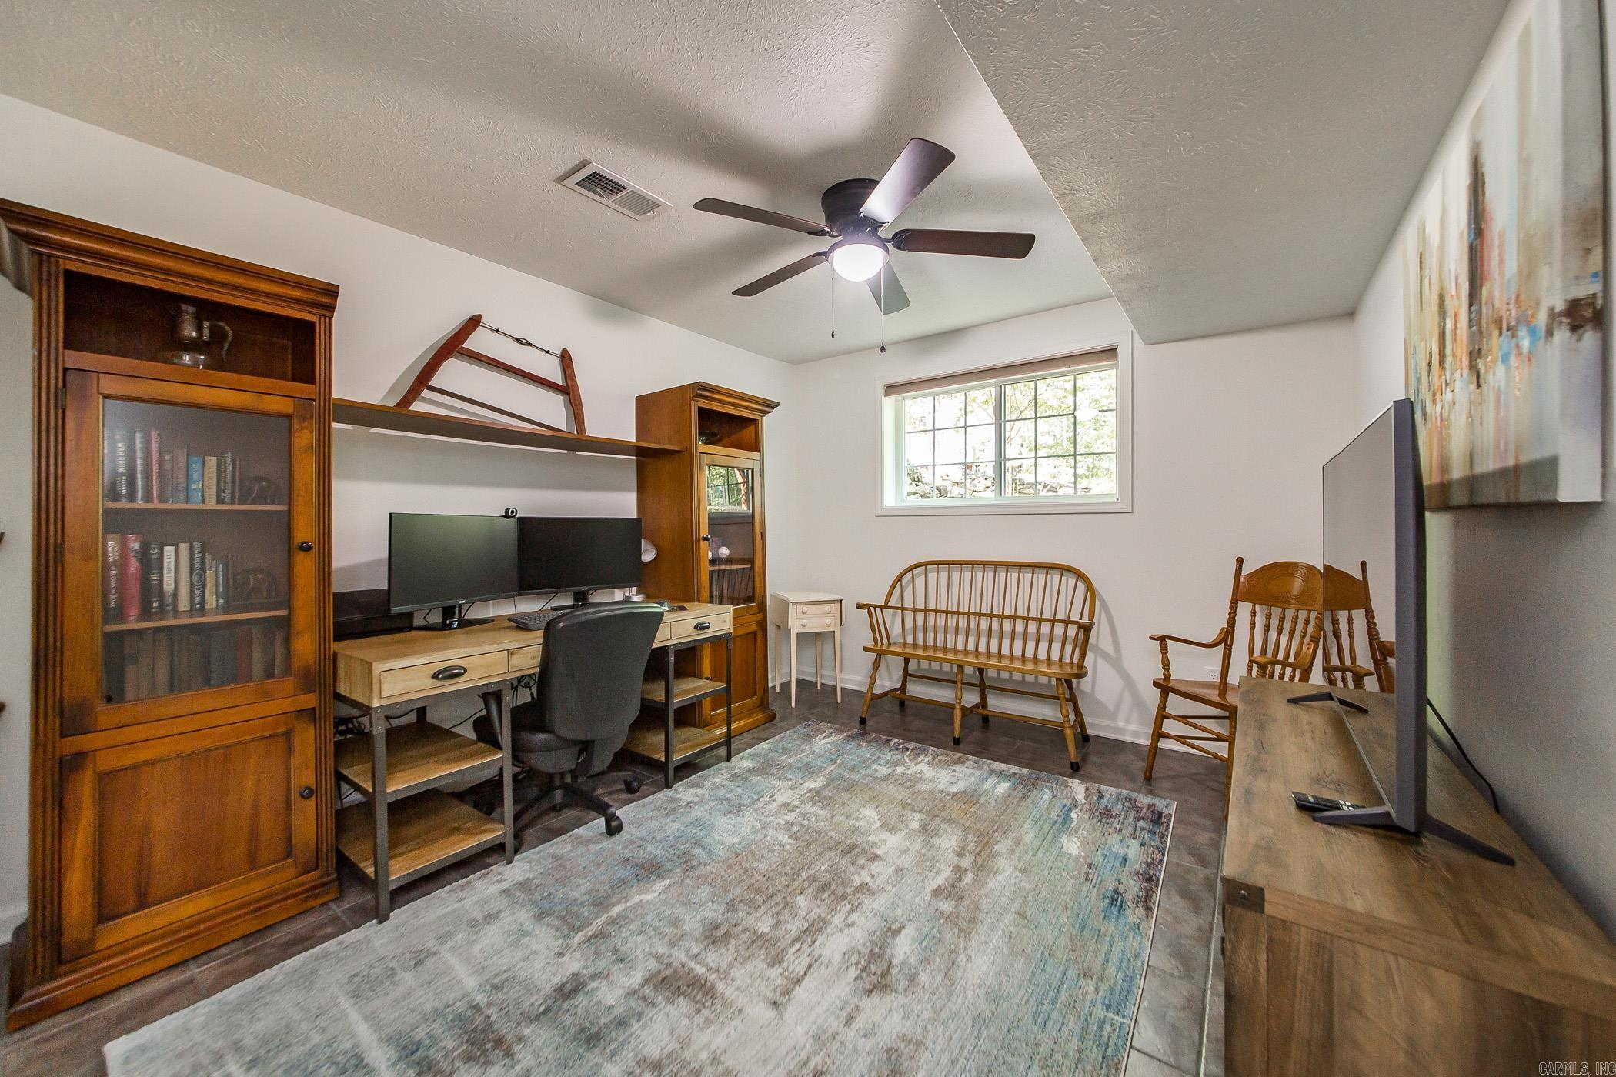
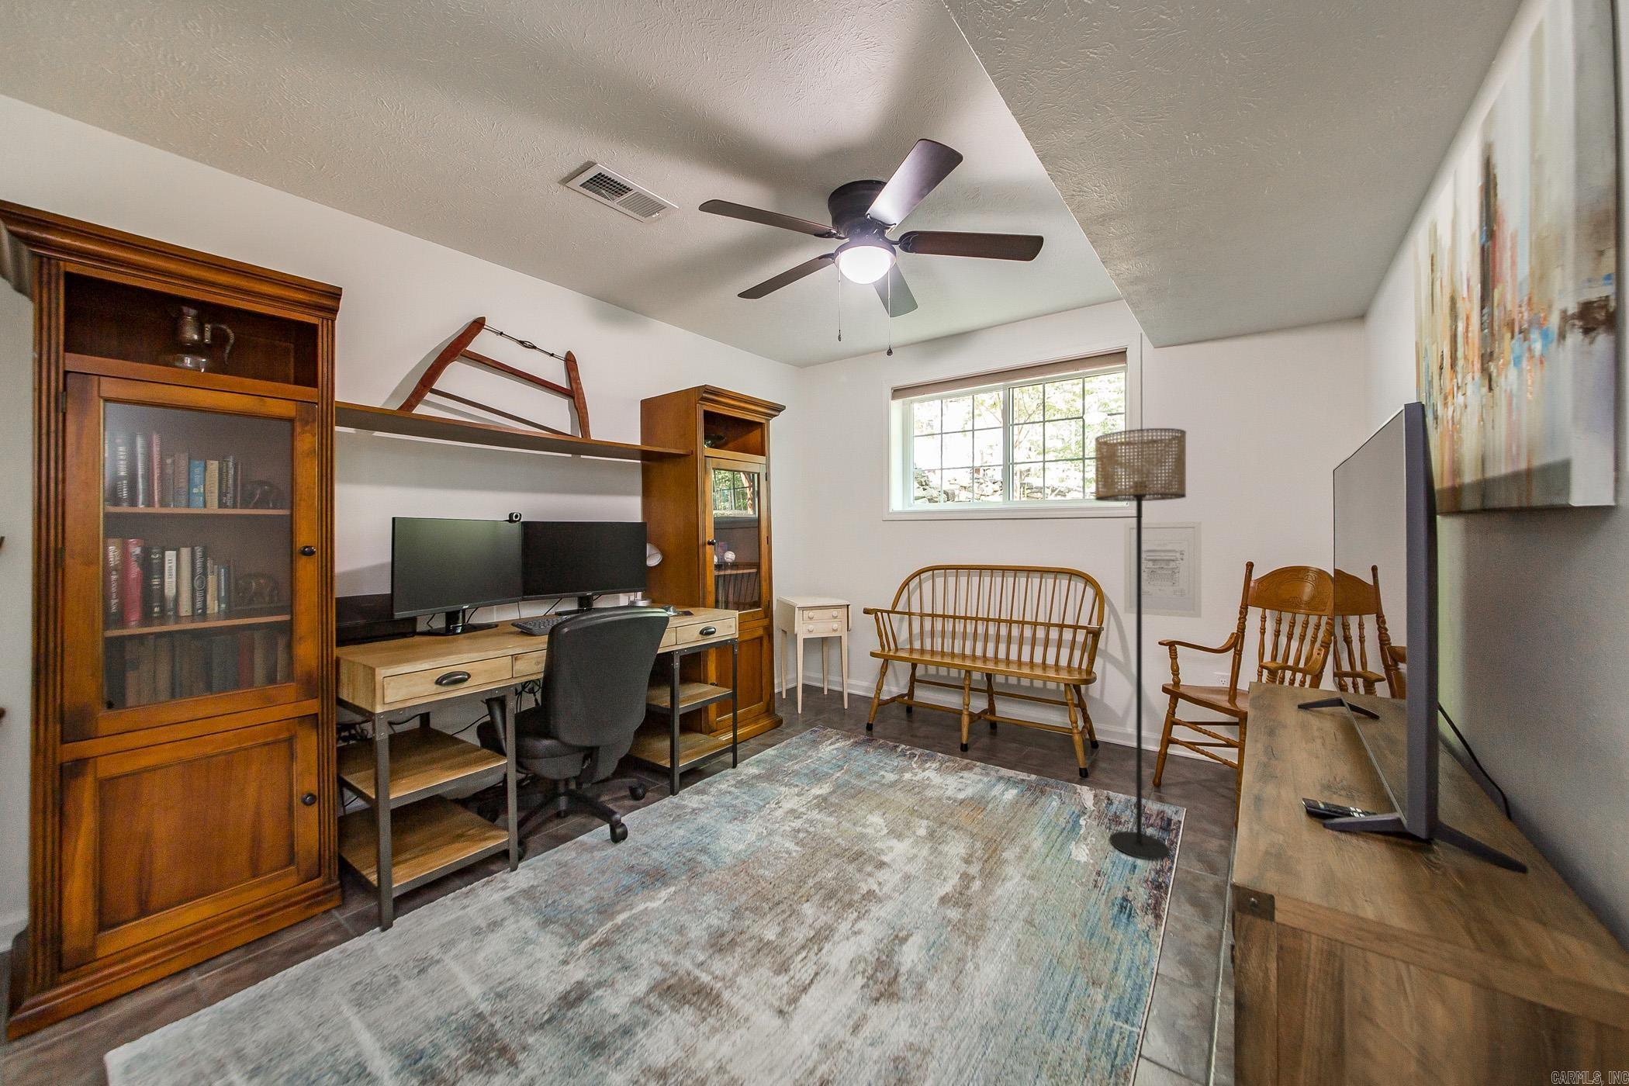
+ wall art [1124,521,1201,619]
+ floor lamp [1094,428,1187,861]
